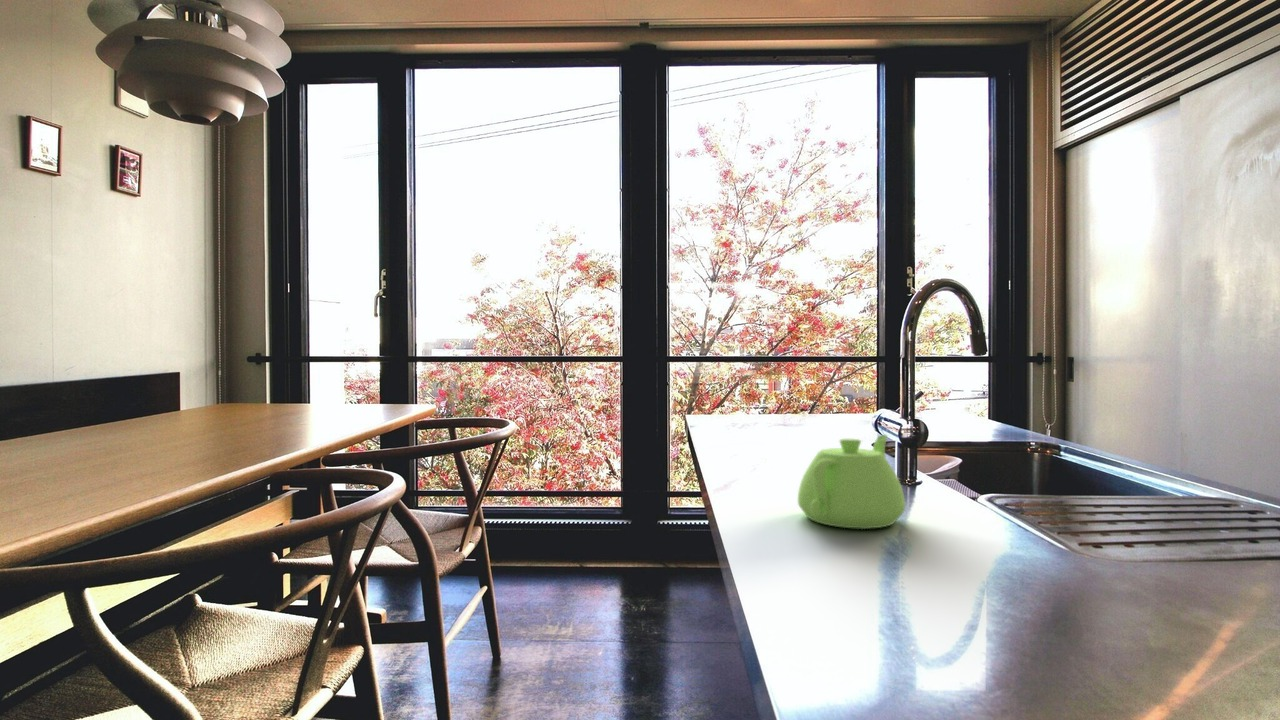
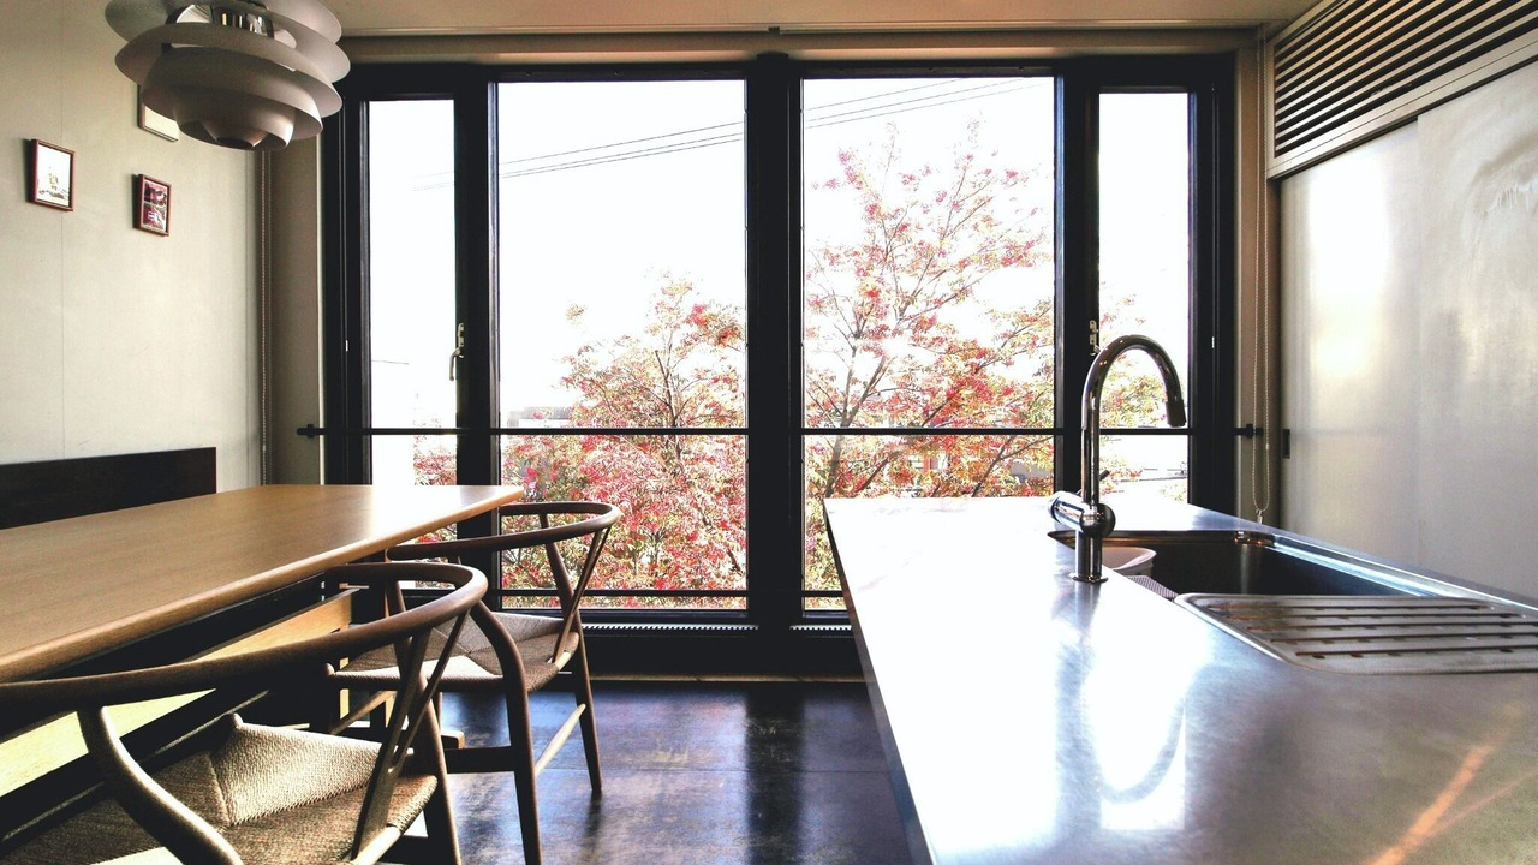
- teapot [797,434,906,530]
